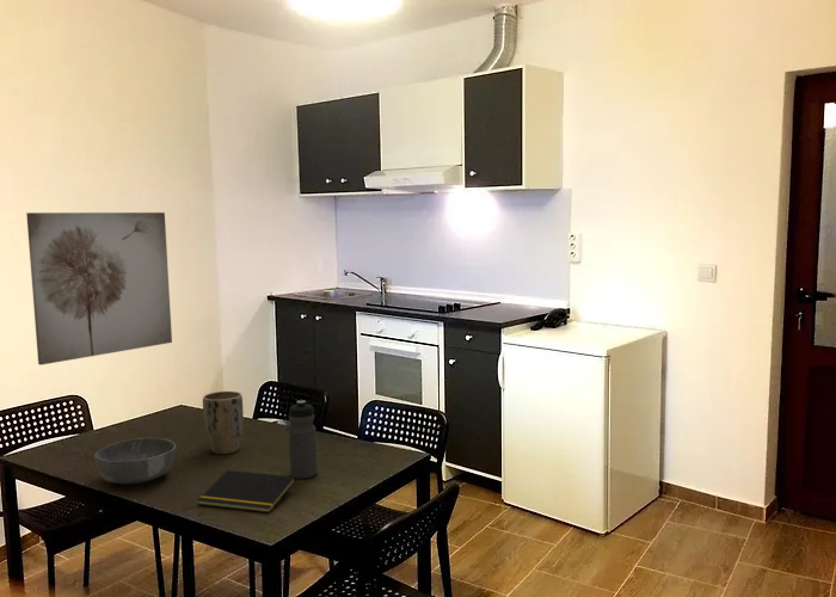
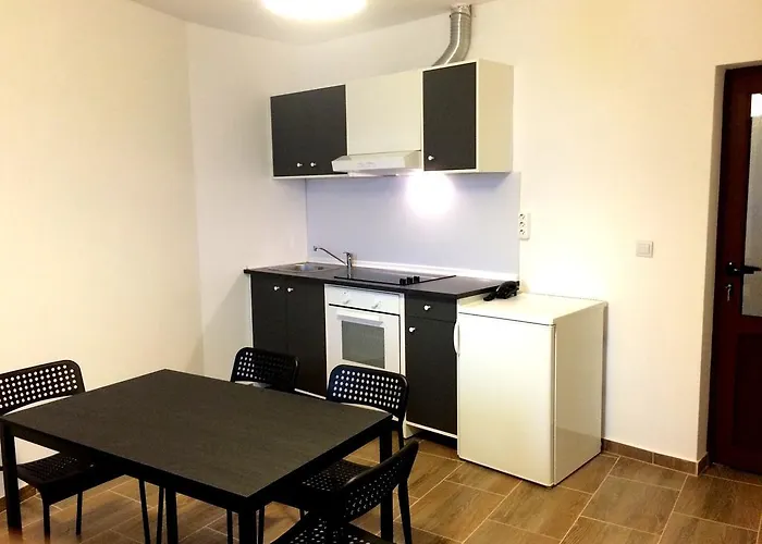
- notepad [197,469,296,513]
- plant pot [202,390,245,455]
- wall art [25,211,173,365]
- water bottle [288,399,319,480]
- bowl [93,437,177,485]
